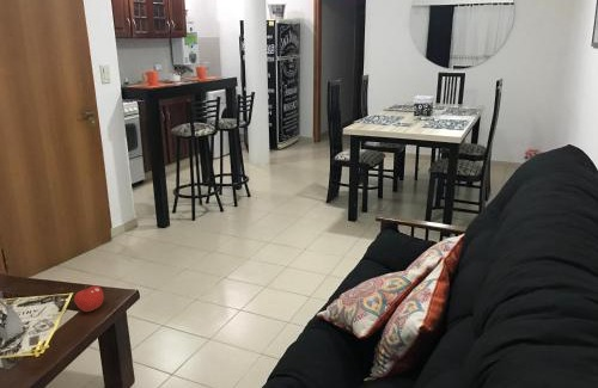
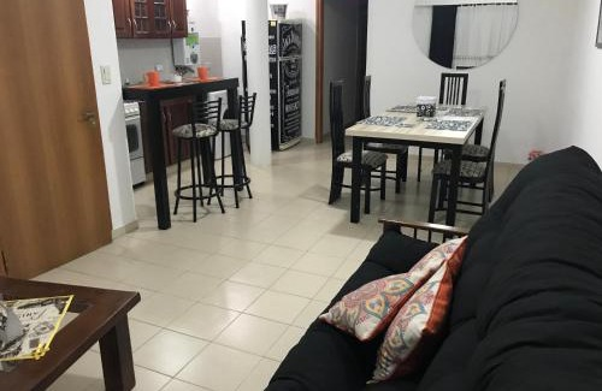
- fruit [73,283,104,313]
